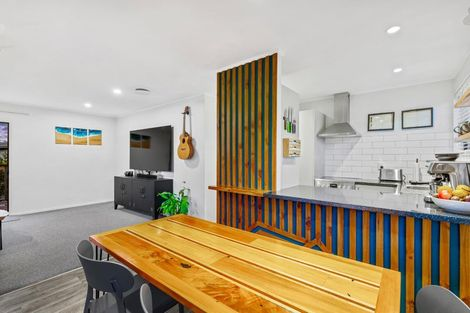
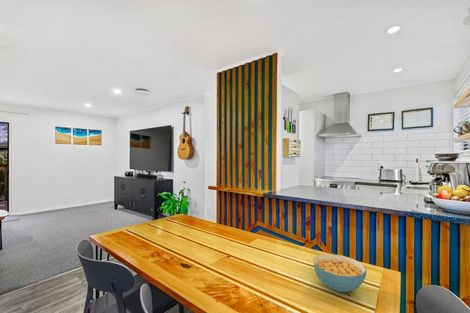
+ cereal bowl [312,253,367,293]
